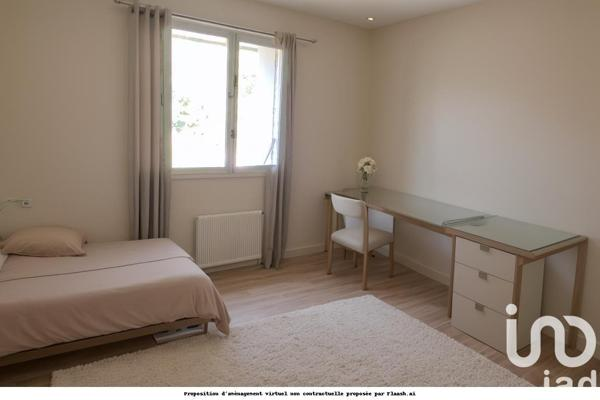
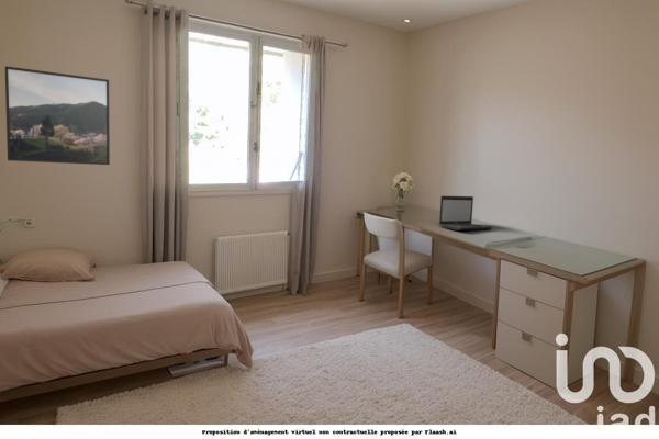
+ laptop [438,195,493,232]
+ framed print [4,65,111,166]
